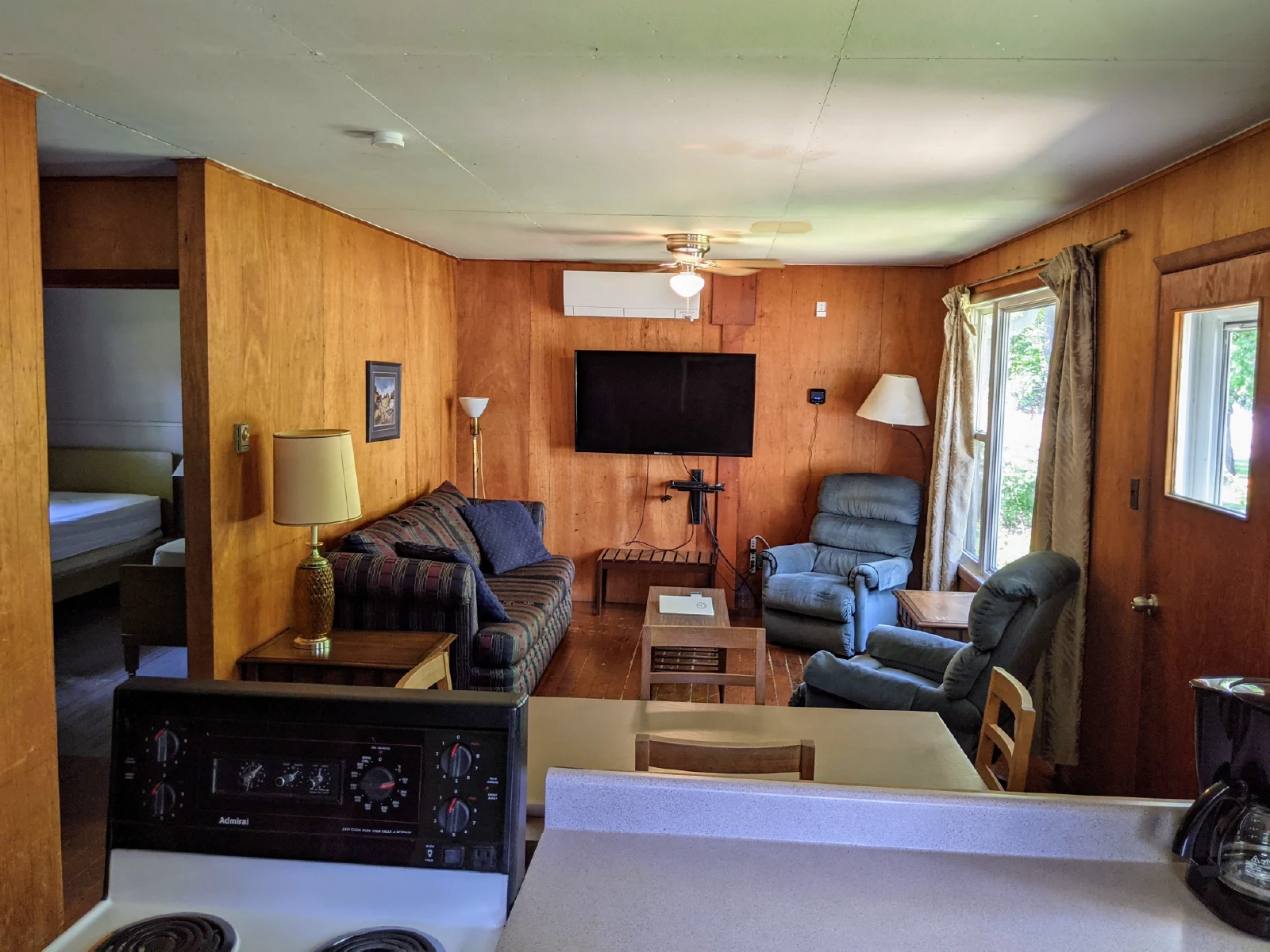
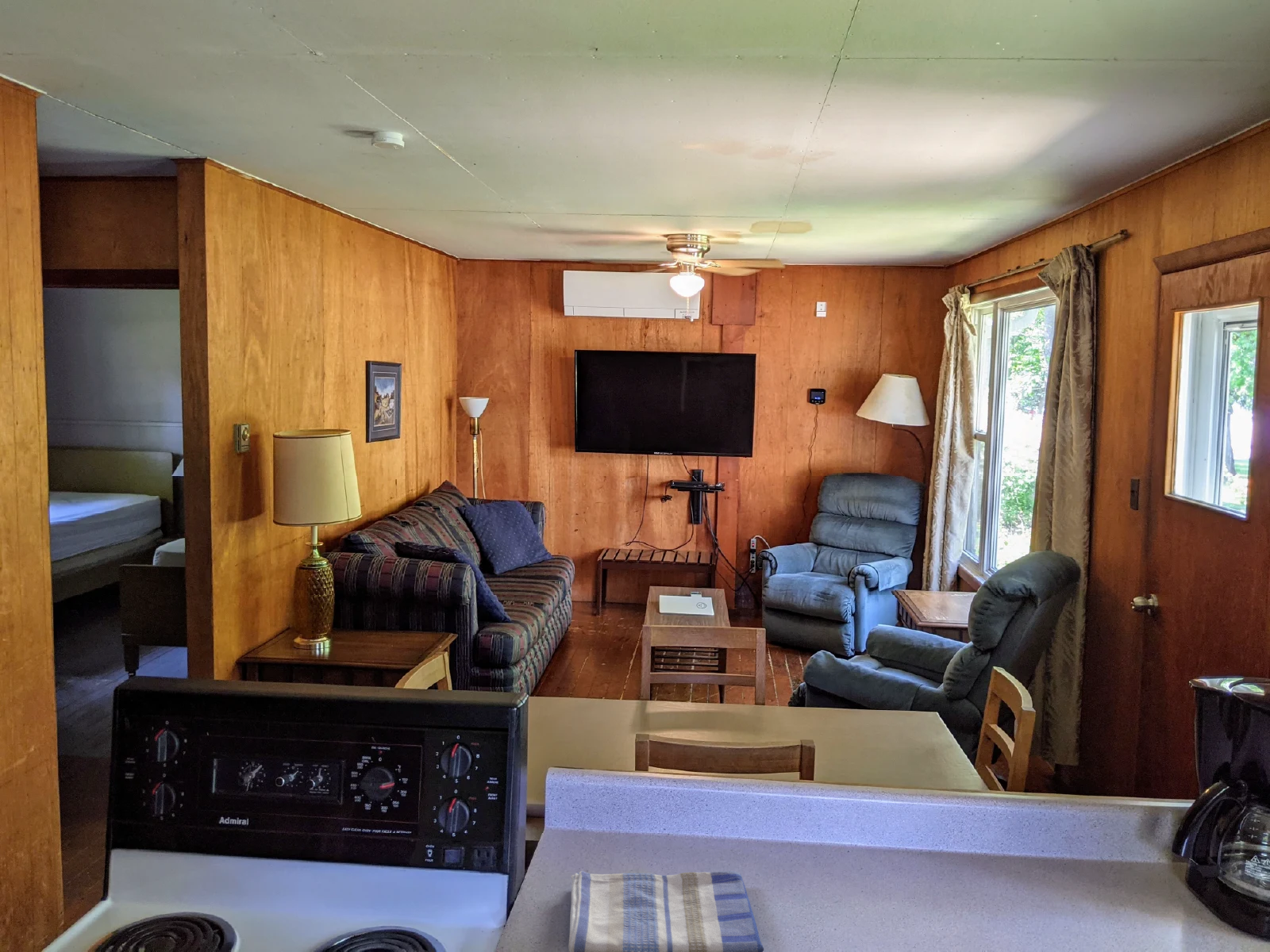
+ dish towel [568,870,764,952]
